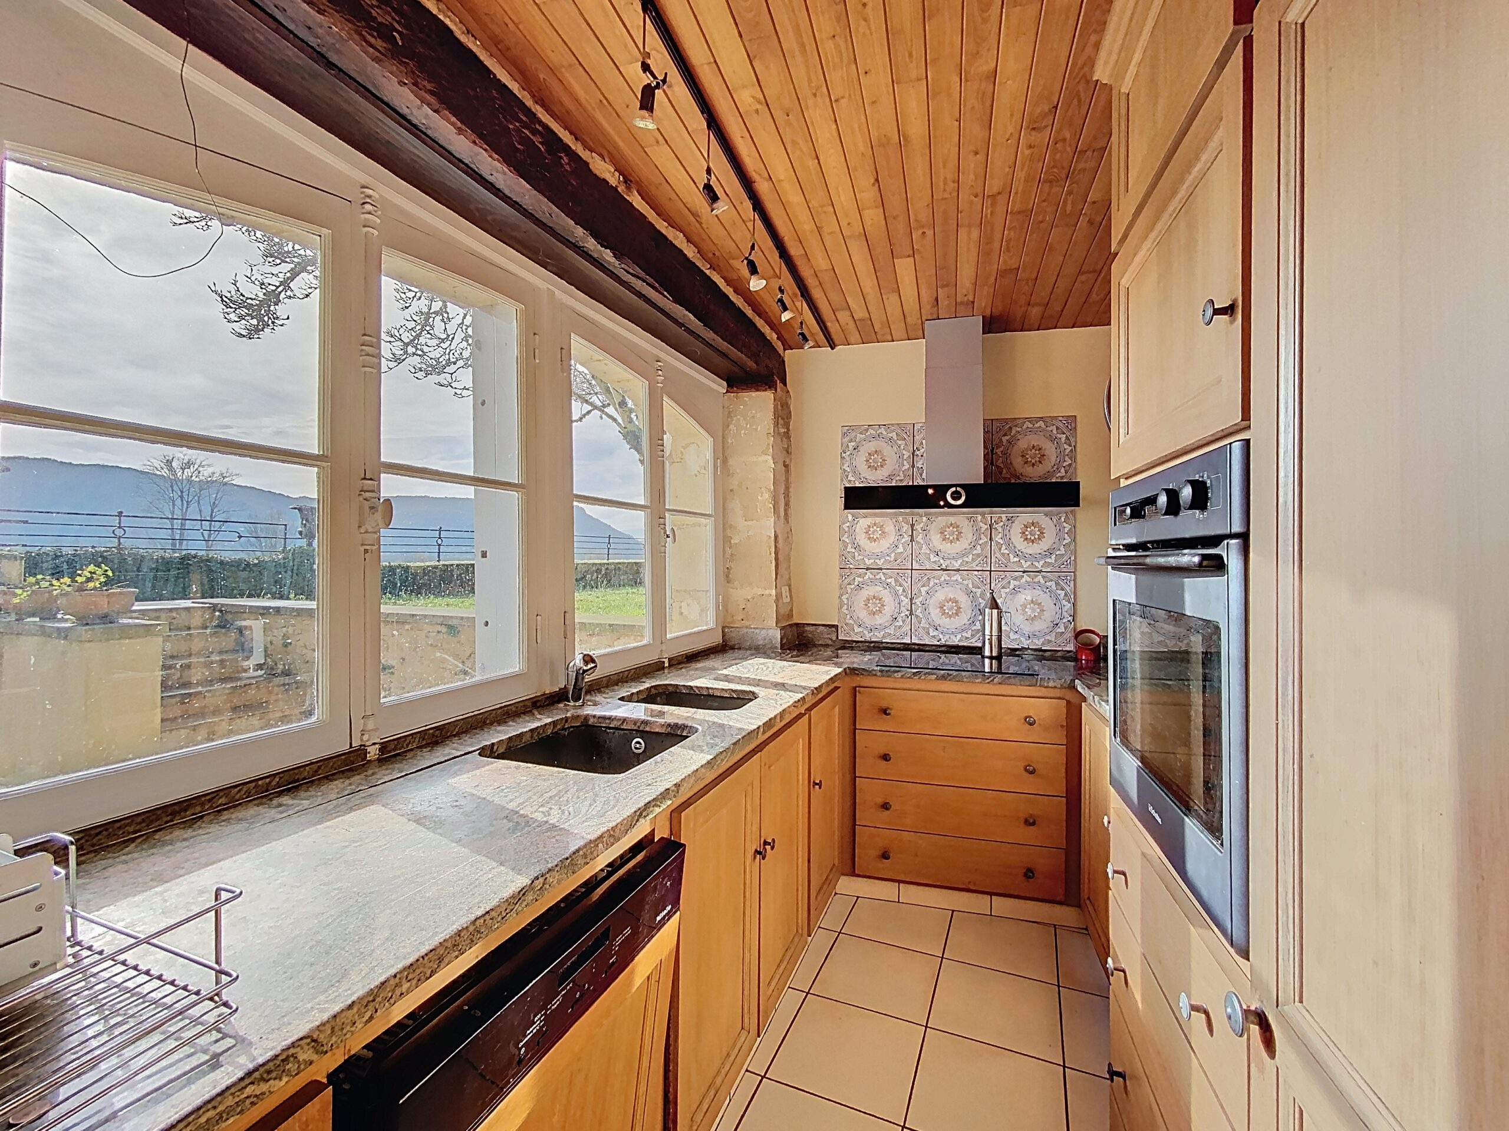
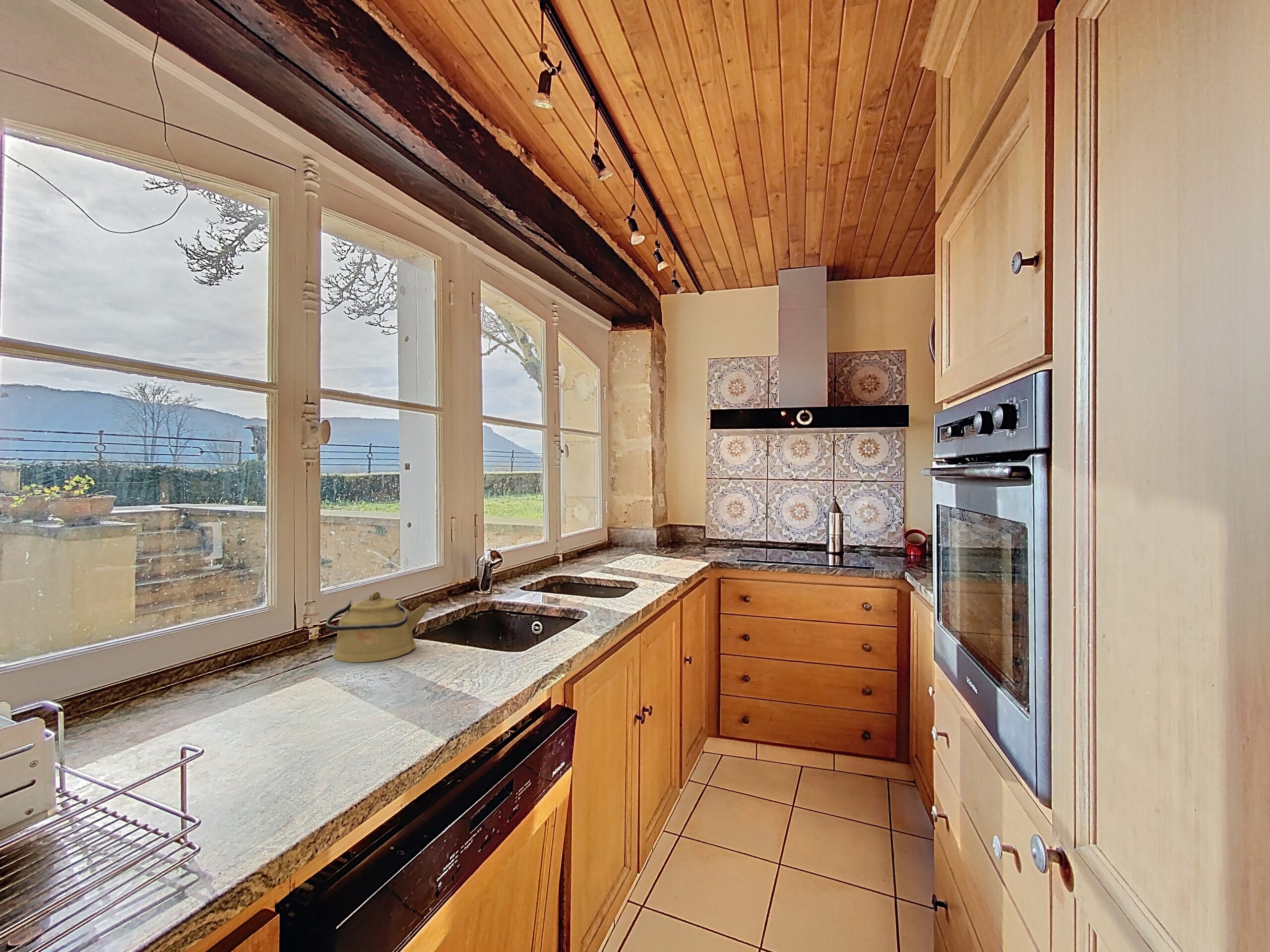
+ kettle [325,591,432,663]
